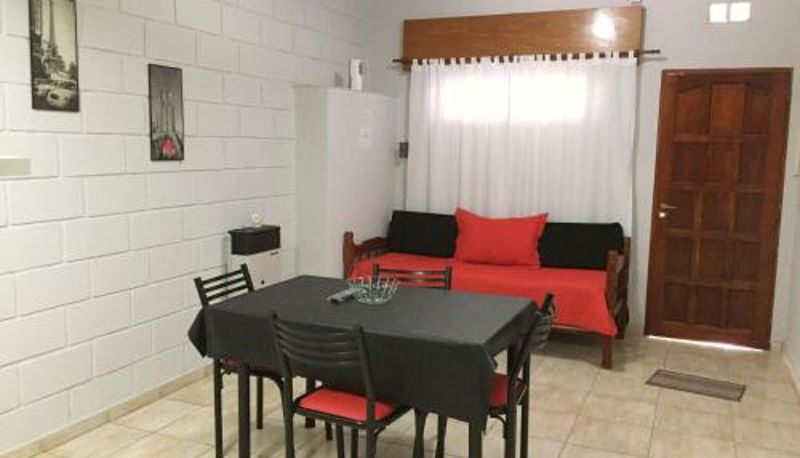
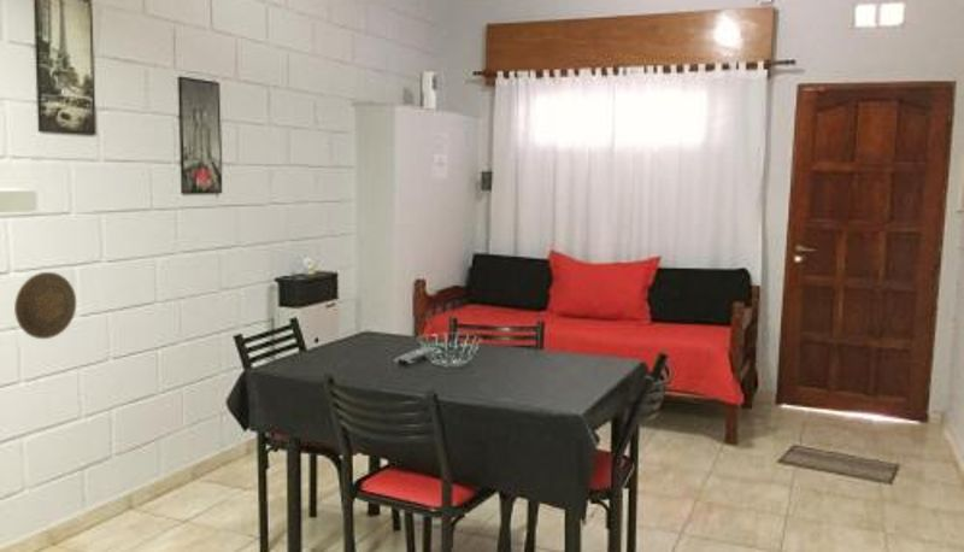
+ decorative plate [13,271,77,340]
